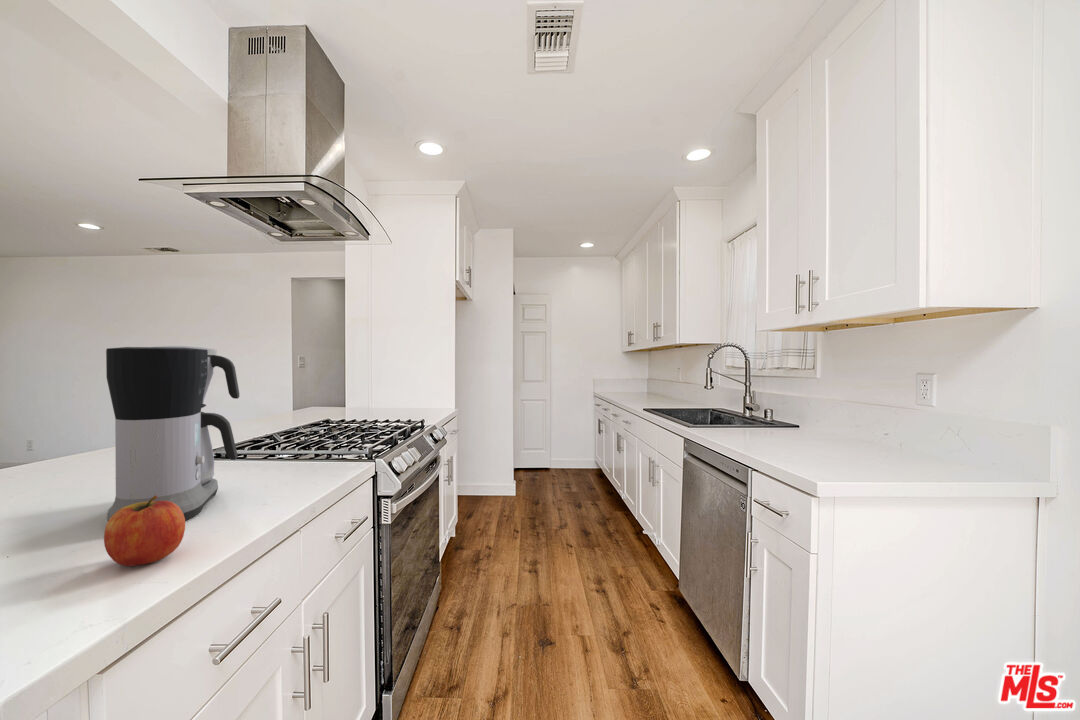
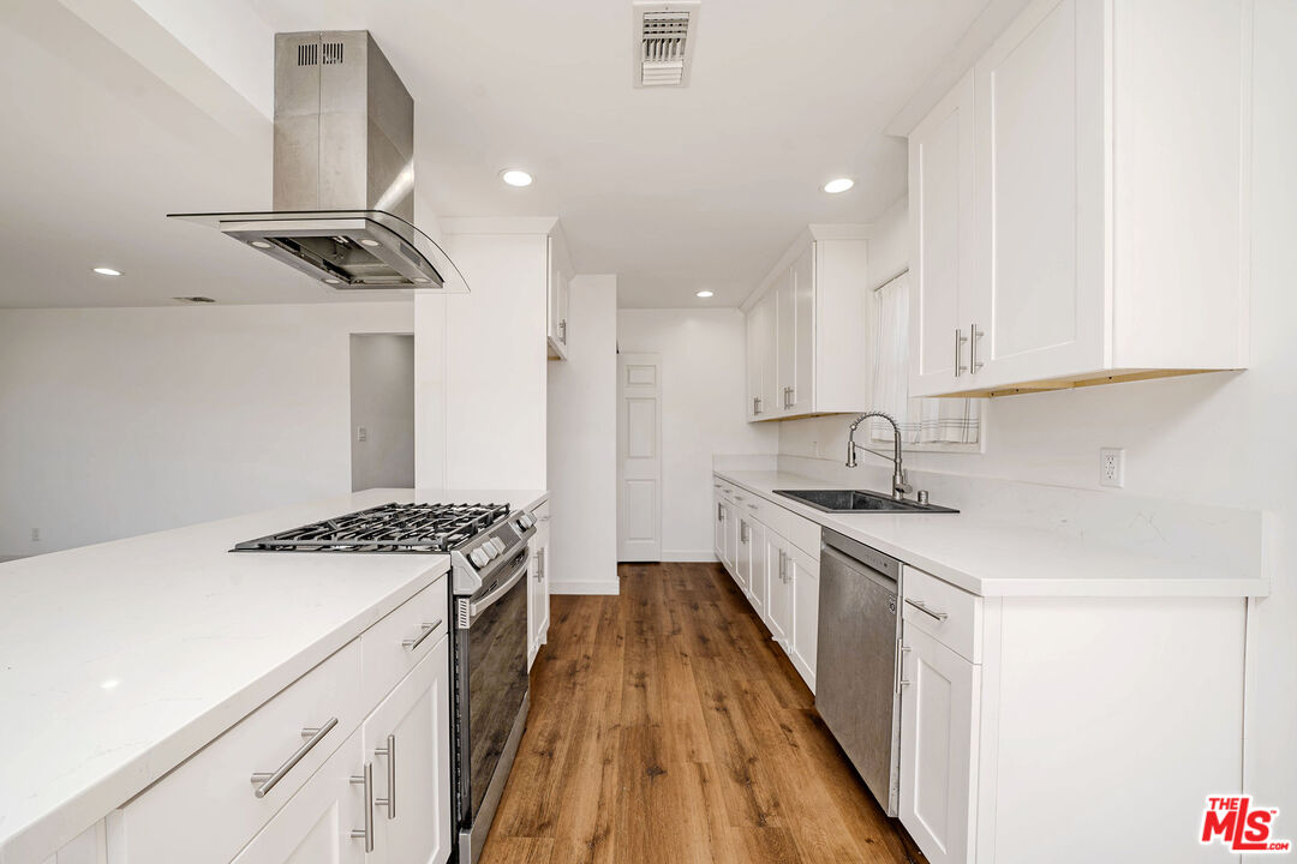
- fruit [103,495,186,567]
- coffee maker [105,345,240,522]
